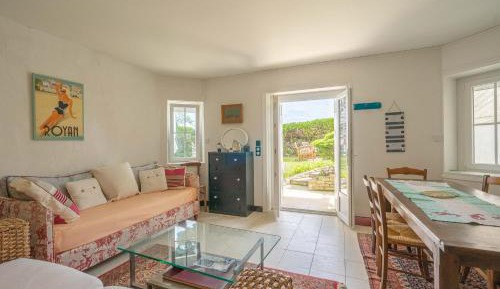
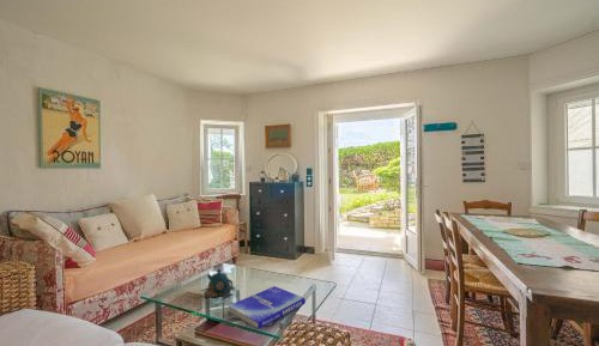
+ book [228,285,307,330]
+ teapot [199,268,237,301]
